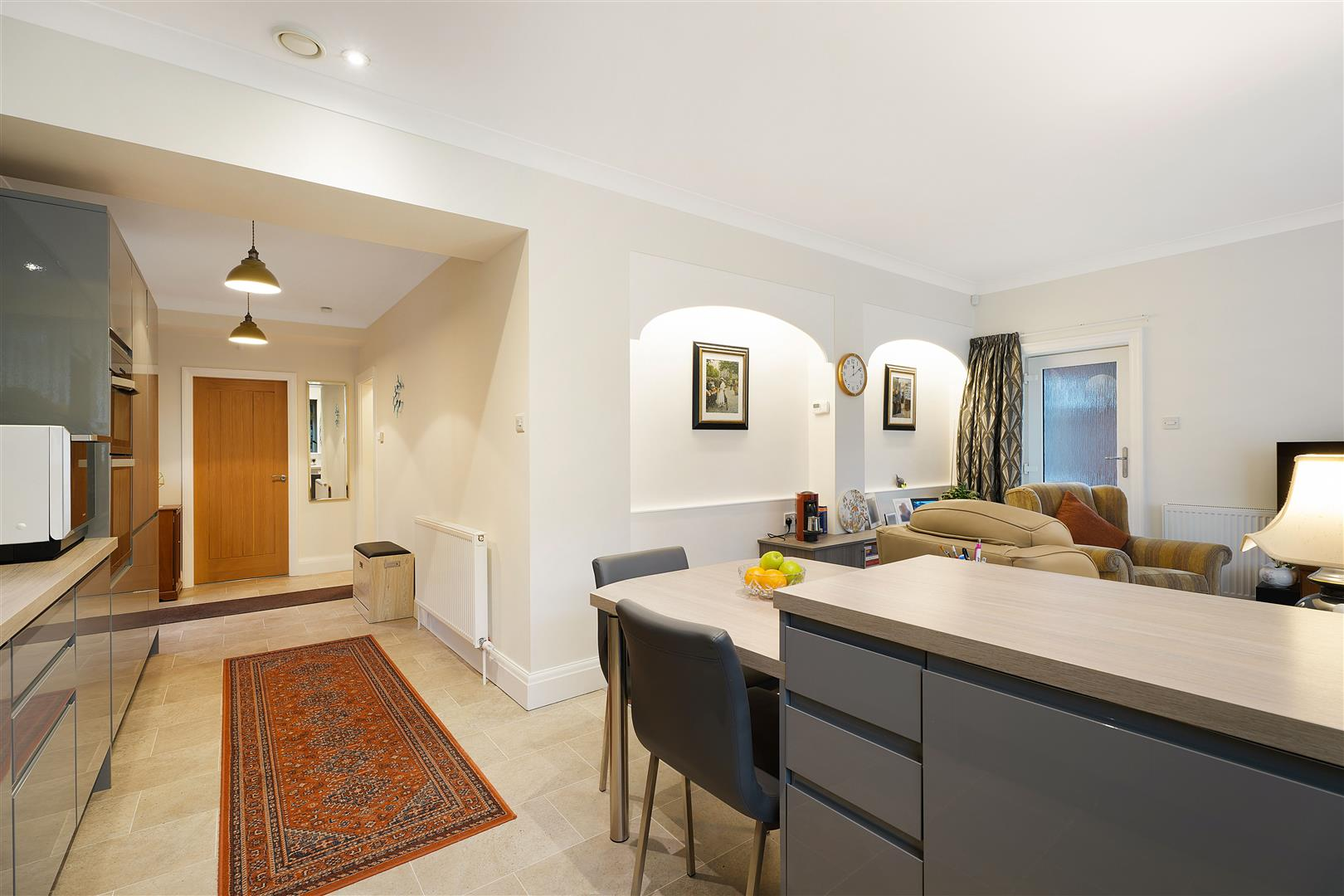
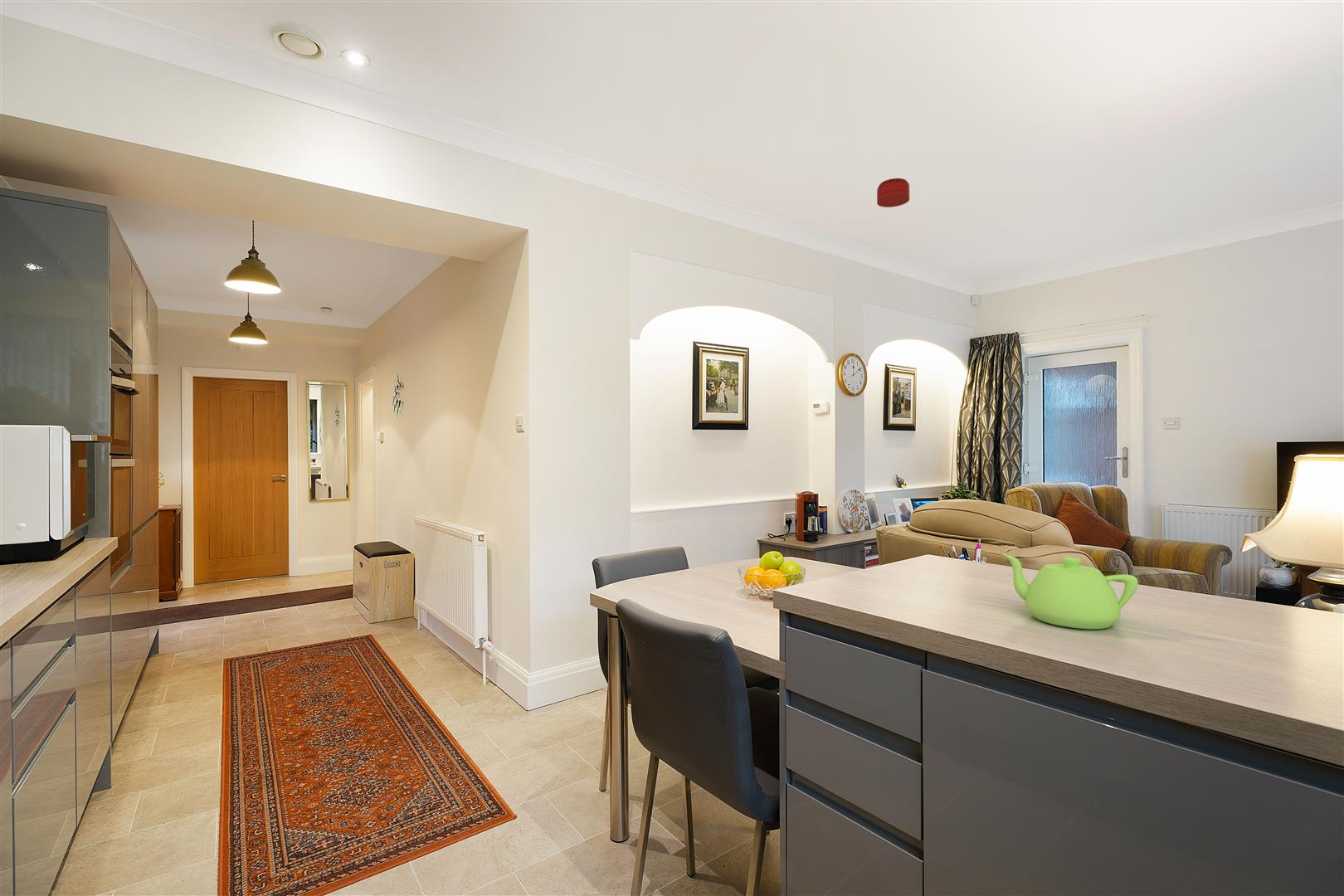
+ teapot [1001,553,1139,630]
+ smoke detector [876,178,910,208]
